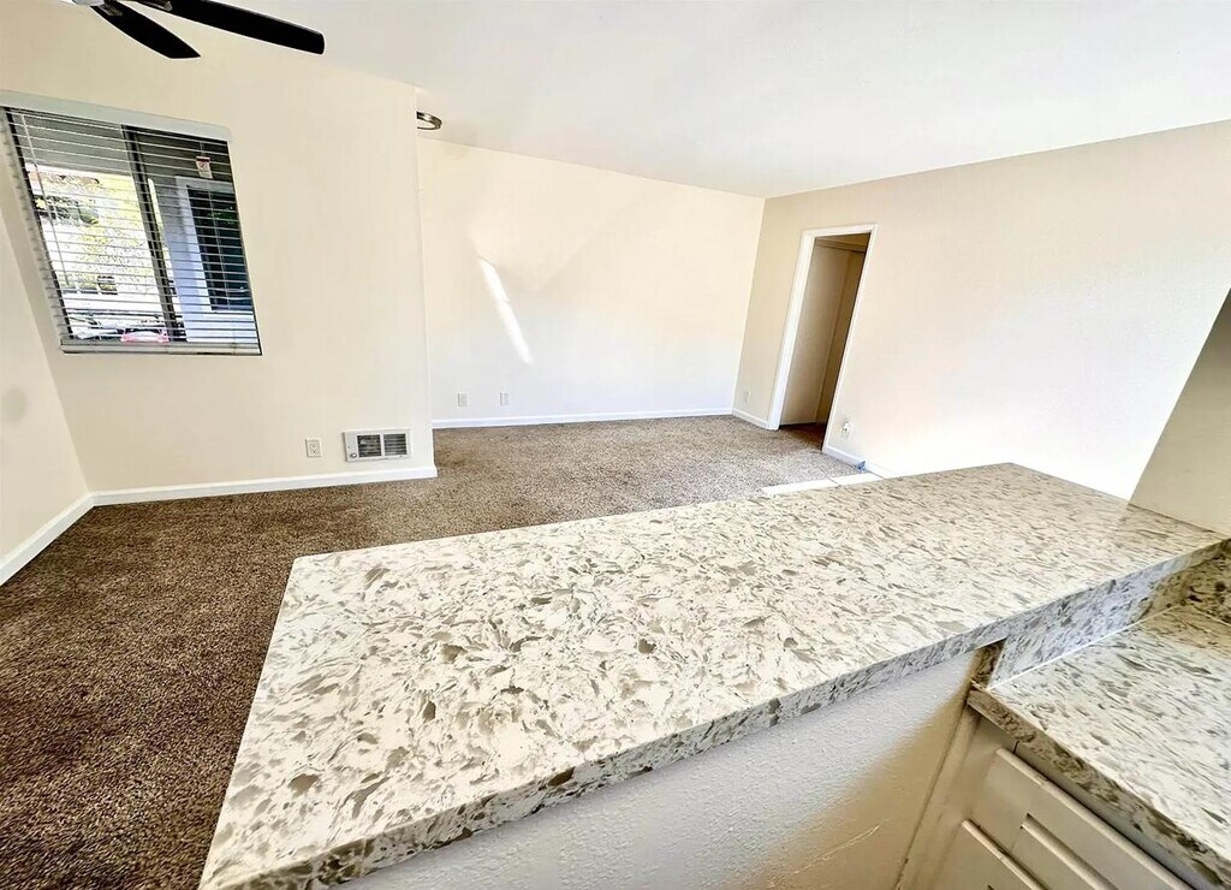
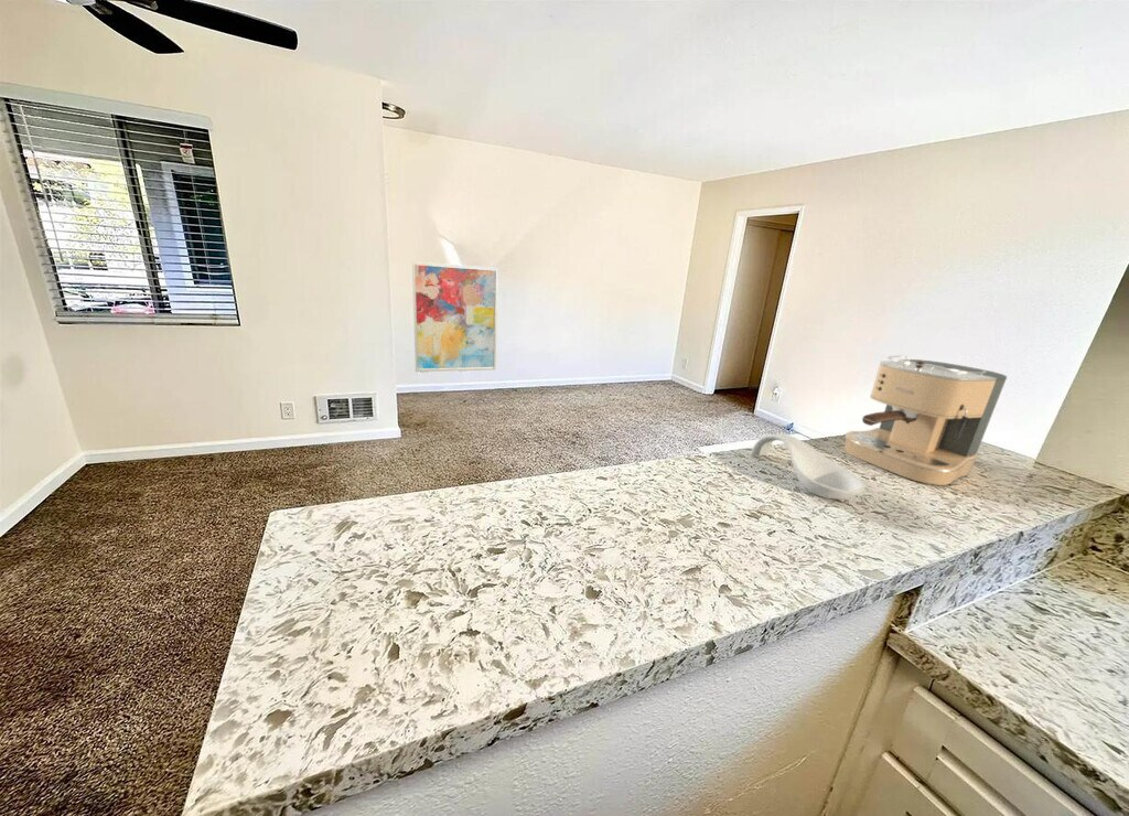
+ wall art [411,260,499,373]
+ spoon rest [750,433,867,500]
+ coffee maker [843,355,1008,486]
